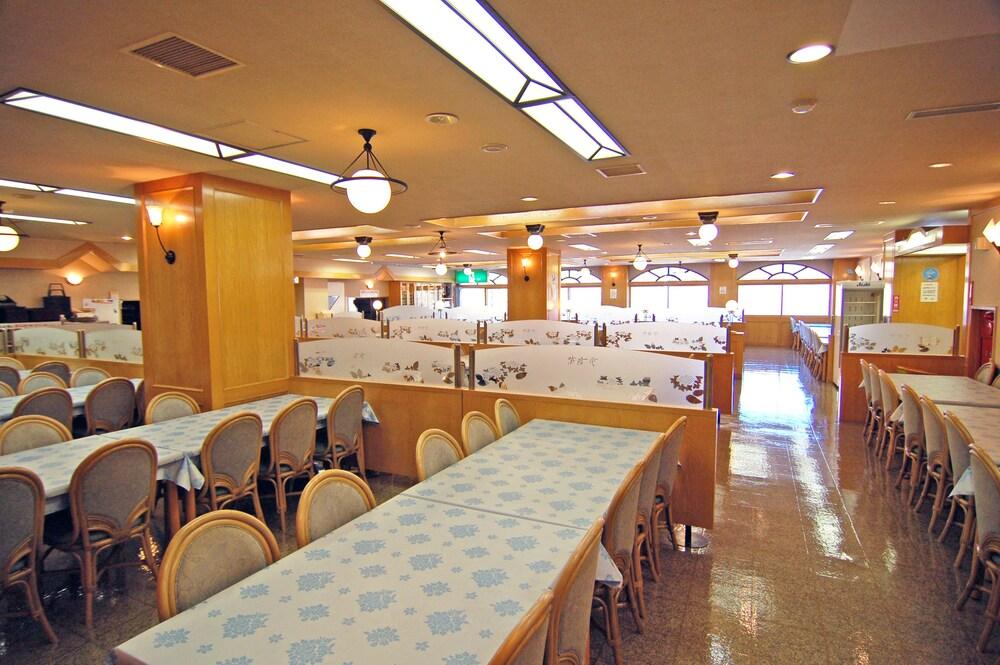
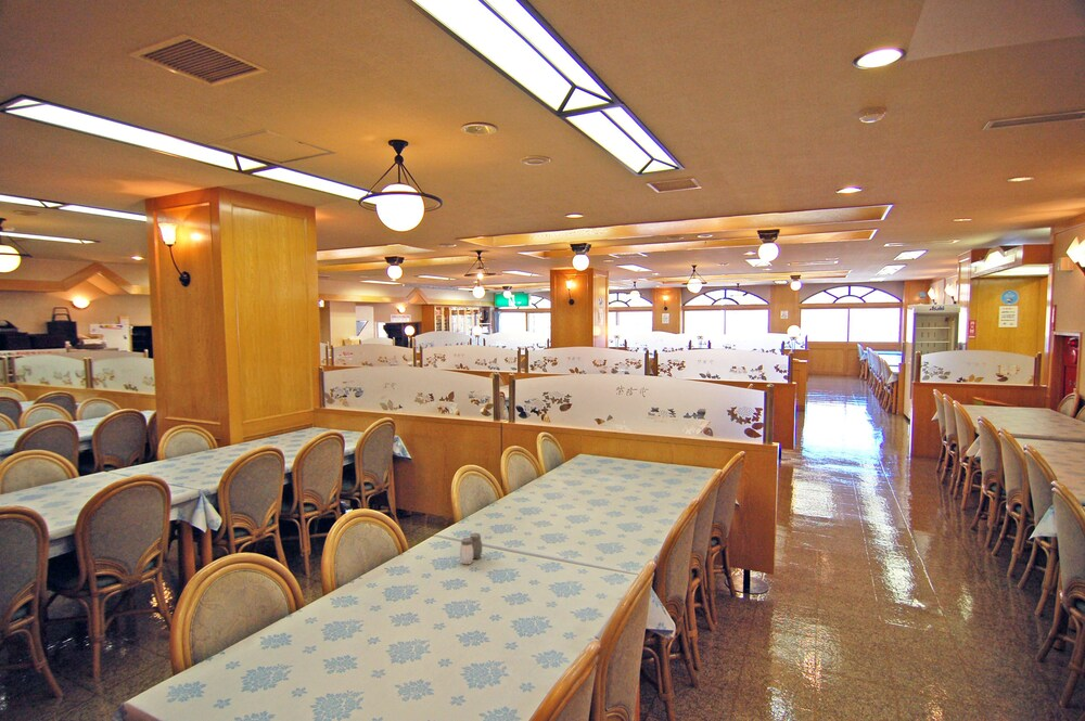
+ salt and pepper shaker [459,532,483,565]
